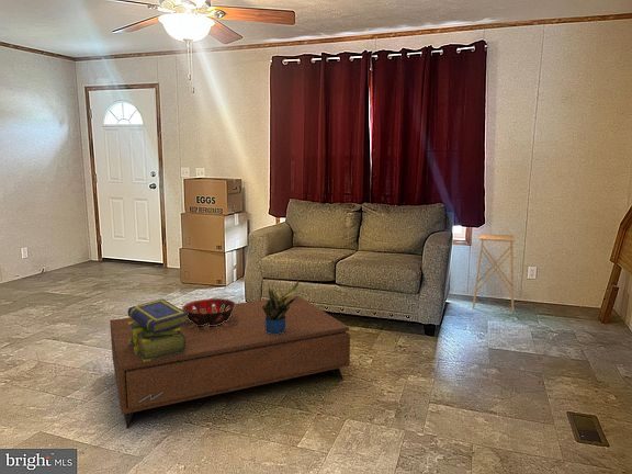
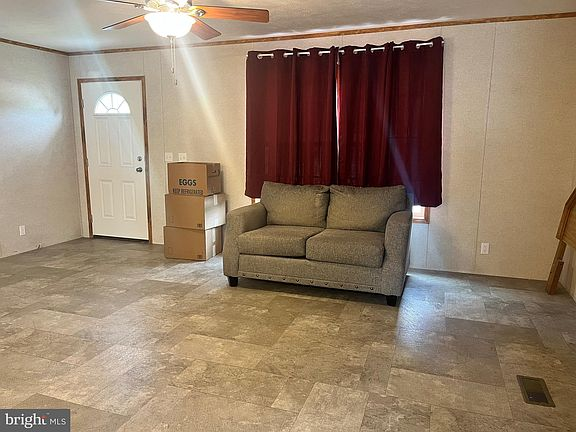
- potted plant [262,279,301,335]
- coffee table [109,295,351,429]
- decorative bowl [181,297,237,326]
- side table [472,233,516,314]
- stack of books [127,298,188,362]
